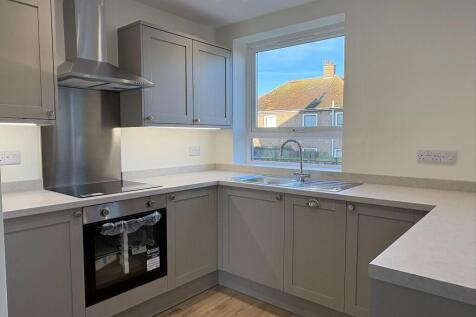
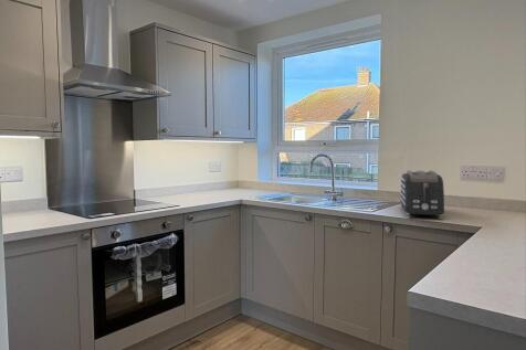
+ toaster [399,170,445,220]
